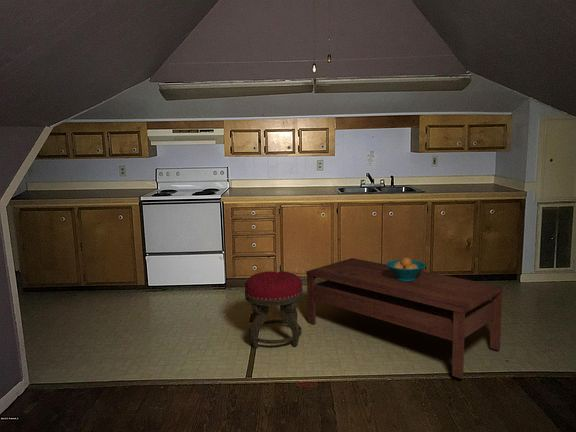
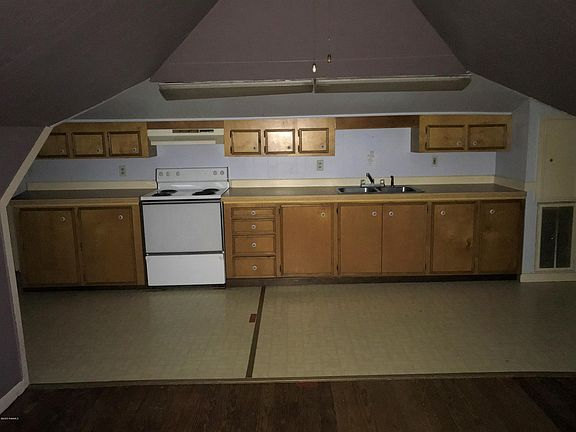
- stool [244,270,304,349]
- coffee table [305,257,504,380]
- fruit bowl [386,256,427,282]
